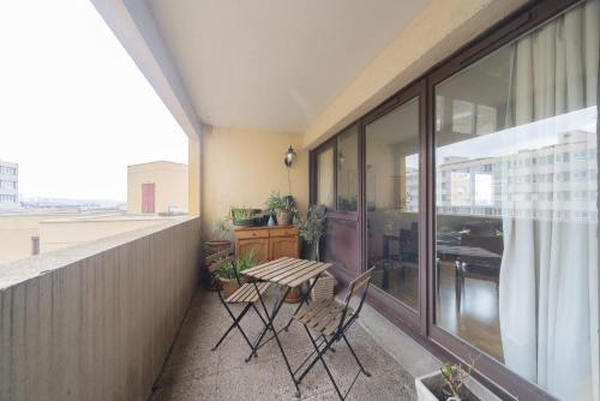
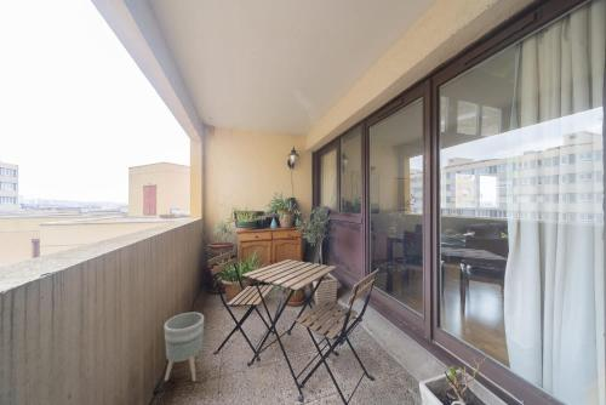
+ planter [162,312,205,383]
